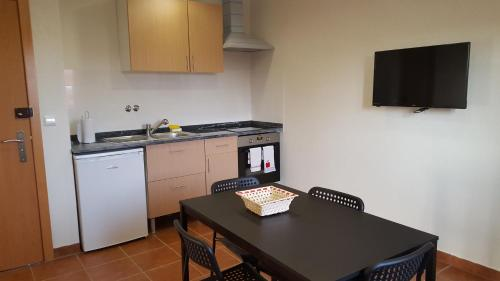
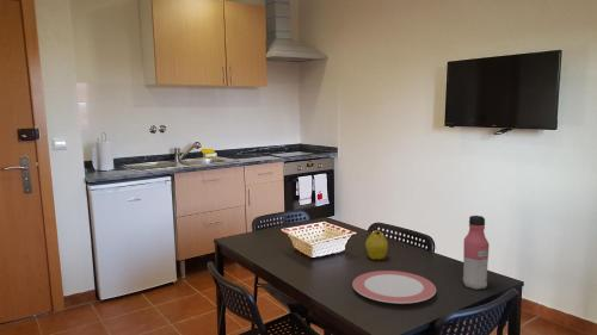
+ plate [351,269,437,305]
+ fruit [364,229,389,261]
+ water bottle [462,215,491,291]
